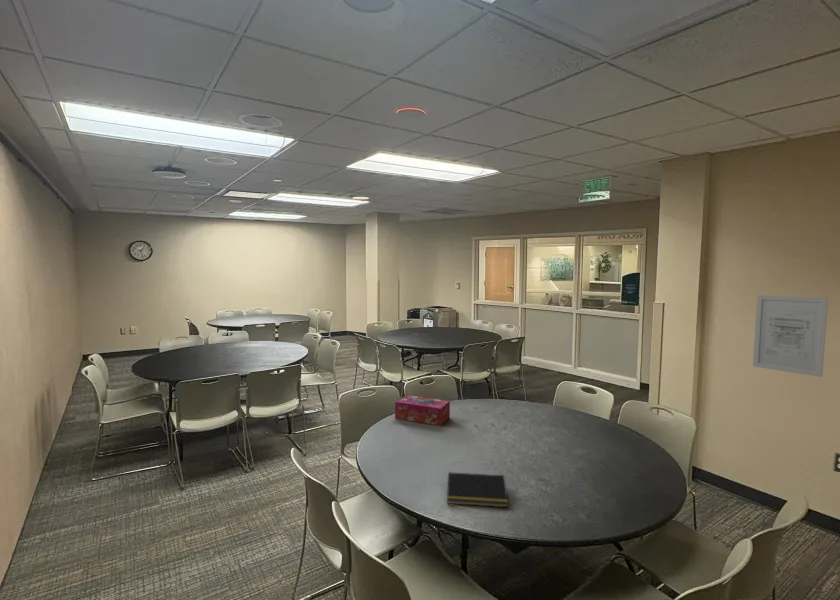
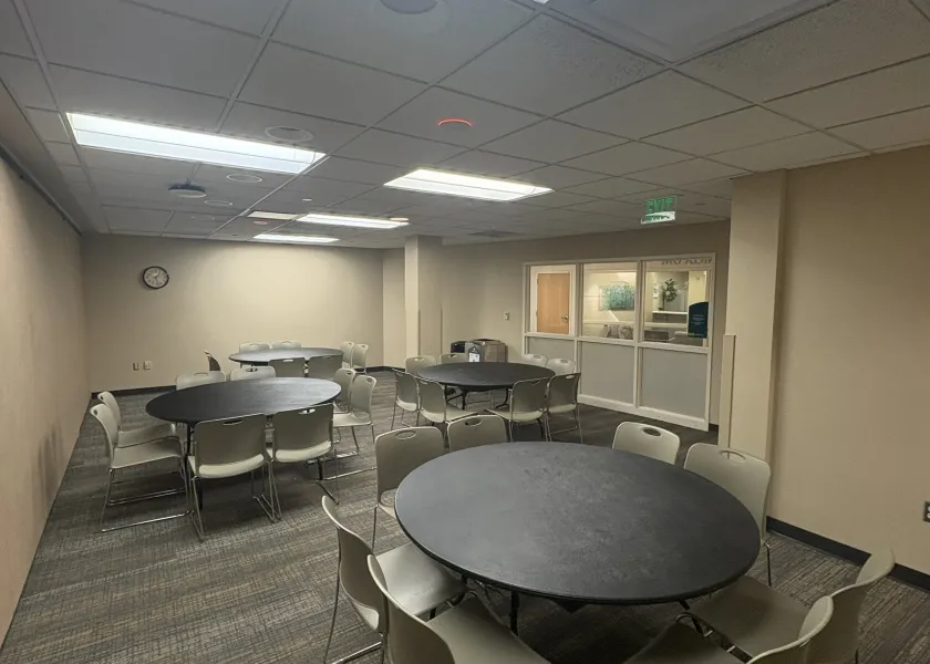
- wall art [752,294,829,378]
- tissue box [394,394,451,427]
- notepad [446,471,509,508]
